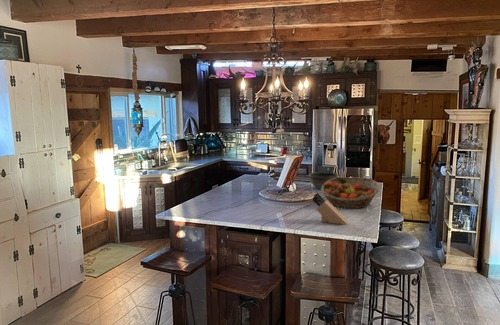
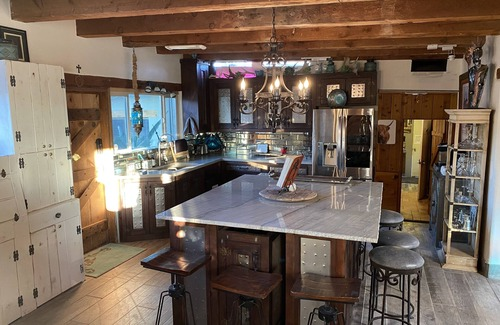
- bowl [308,171,339,190]
- knife block [312,192,349,225]
- fruit basket [320,176,381,209]
